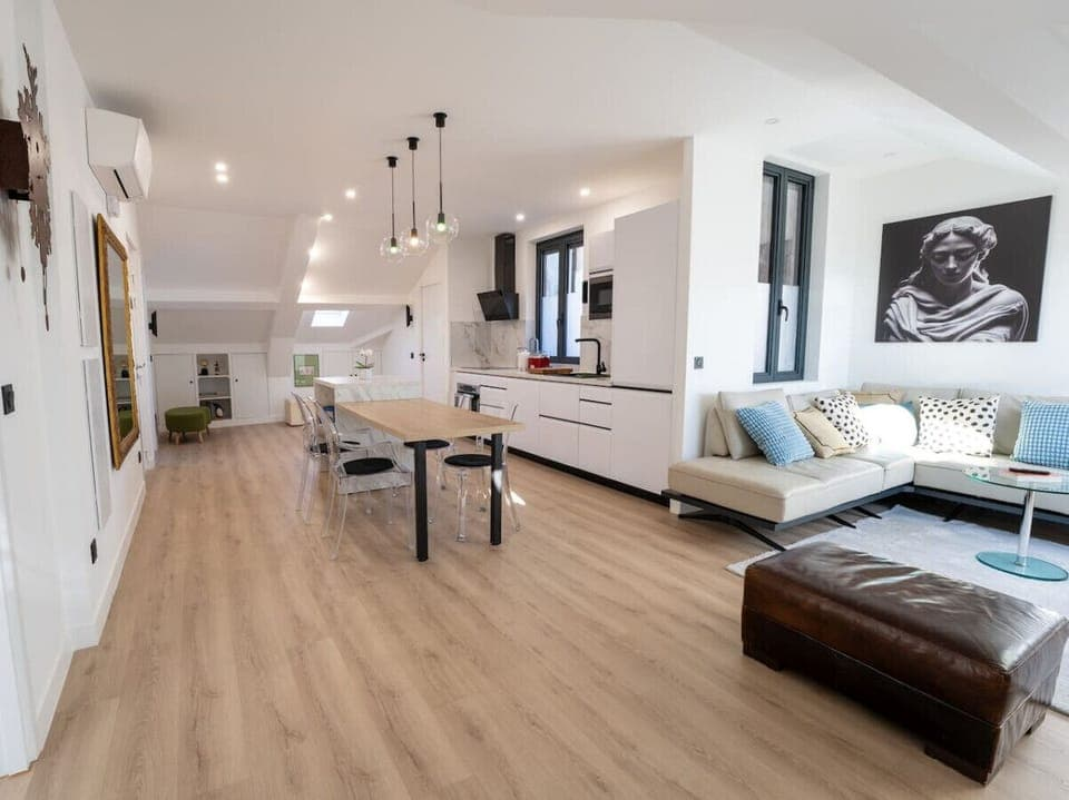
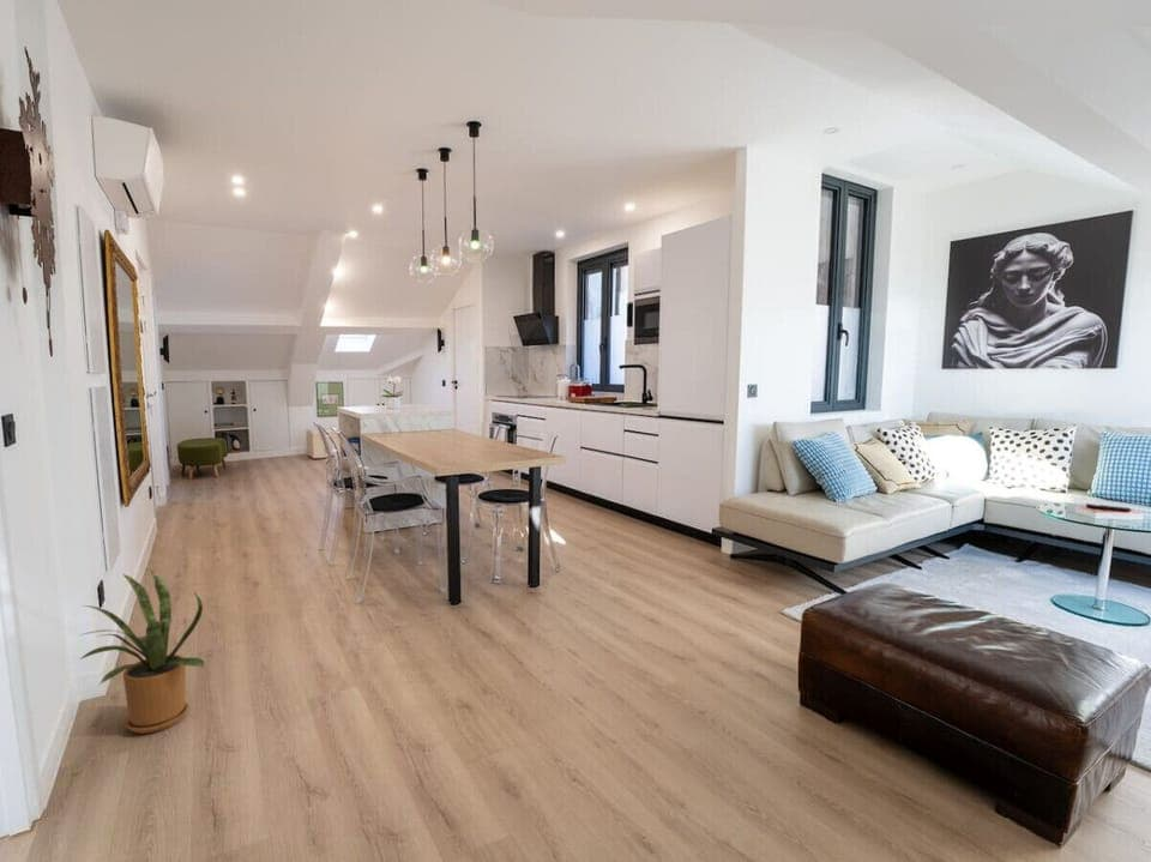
+ house plant [79,567,206,735]
